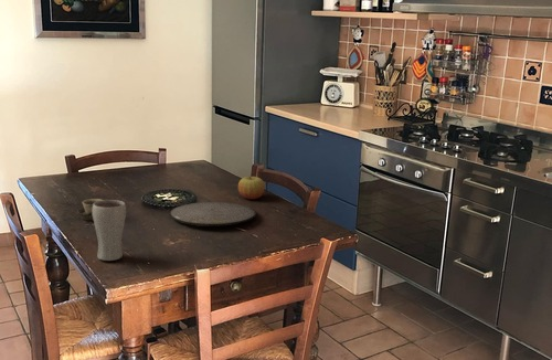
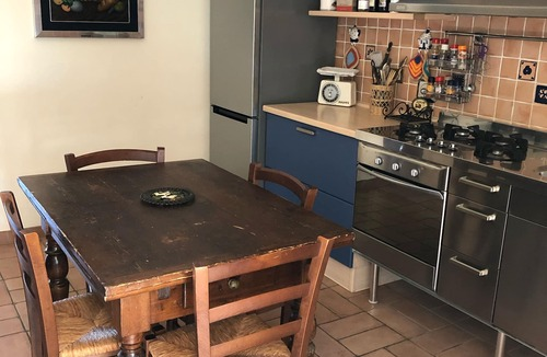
- drinking glass [93,199,127,262]
- apple [237,176,266,200]
- cup [76,198,104,222]
- plate [169,201,257,227]
